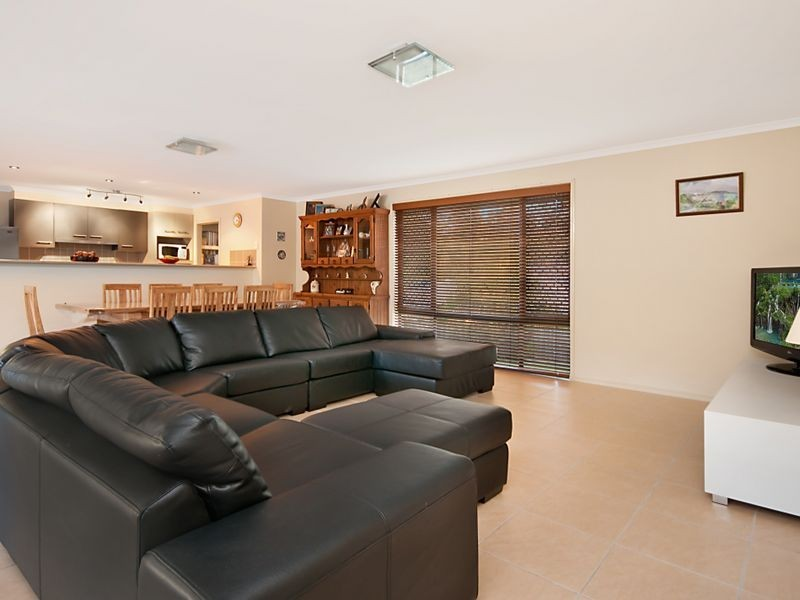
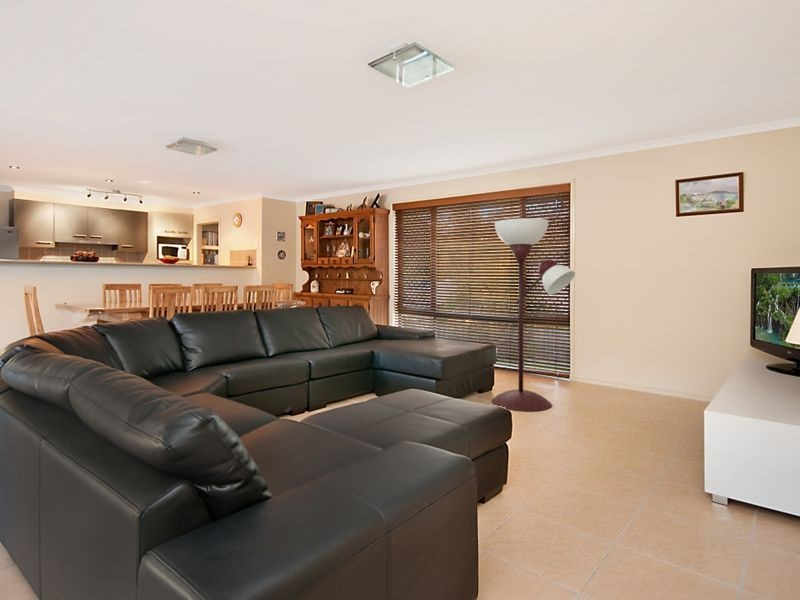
+ floor lamp [490,217,576,412]
